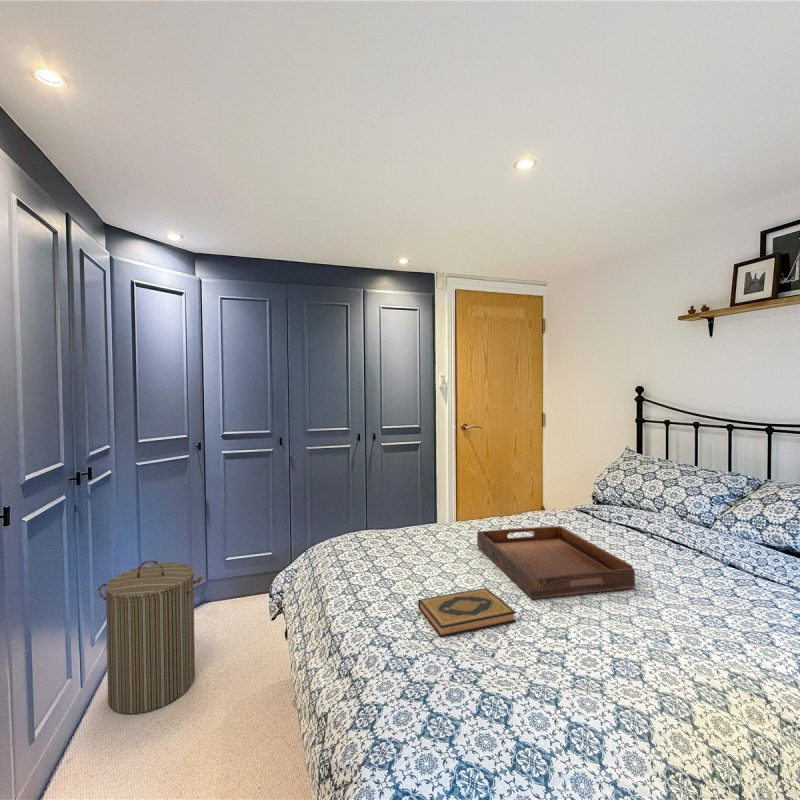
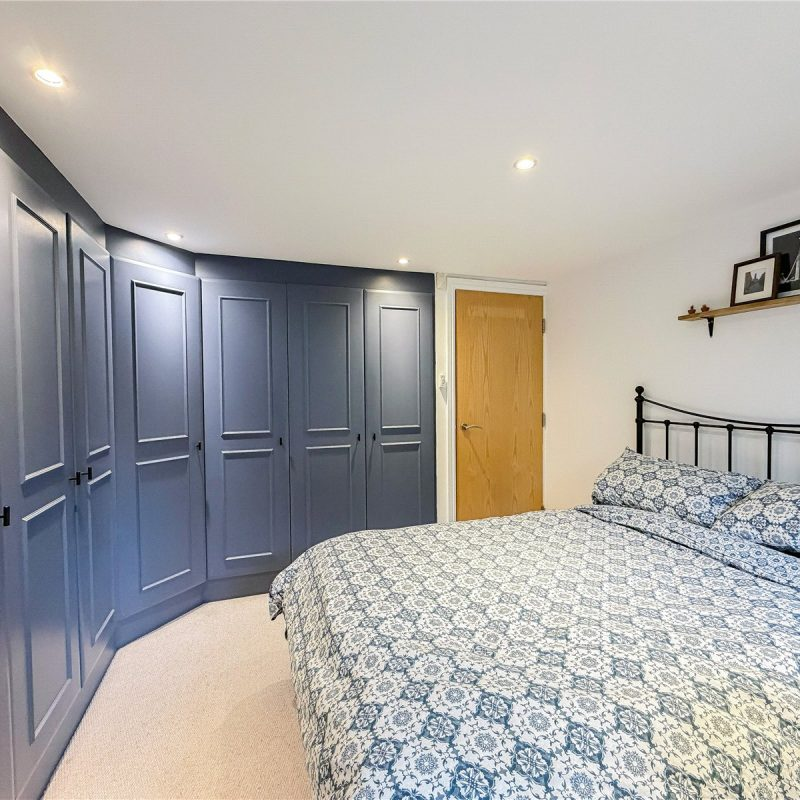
- serving tray [476,525,636,600]
- hardback book [417,587,517,638]
- laundry hamper [97,559,204,715]
